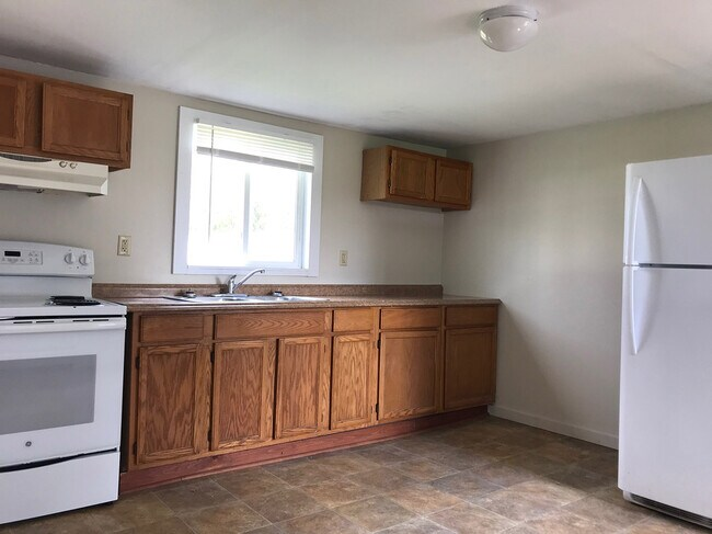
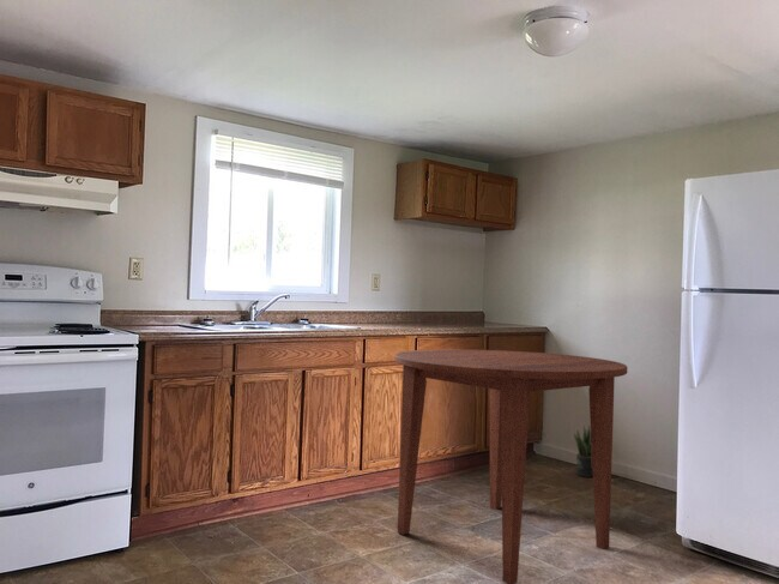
+ dining table [394,348,628,584]
+ potted plant [573,423,593,478]
